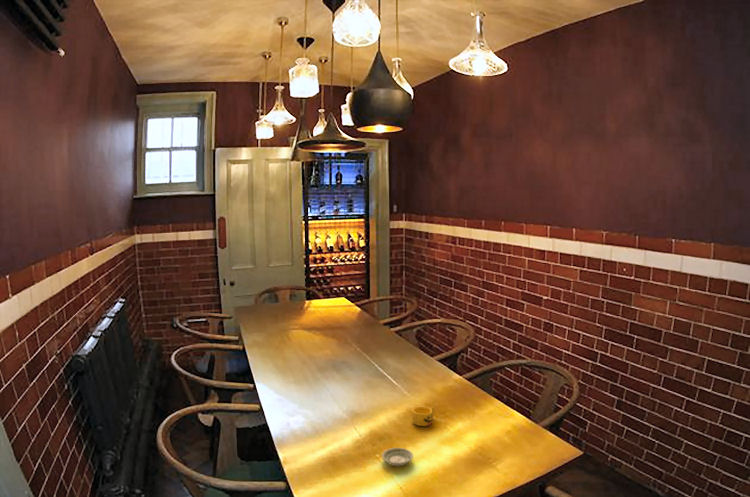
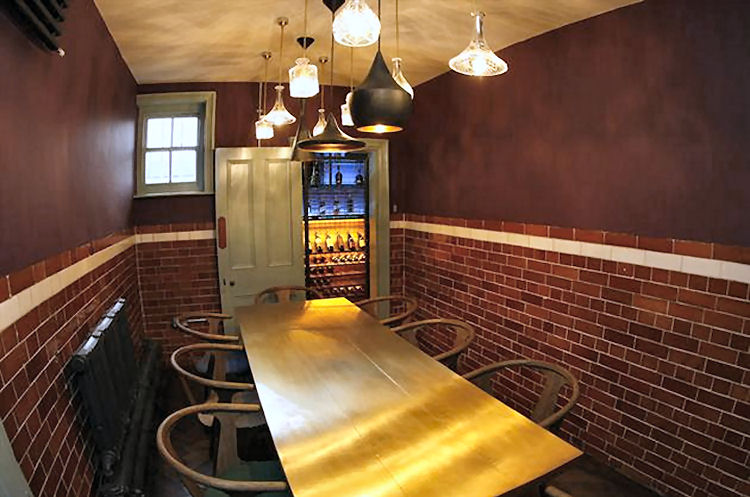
- cup [411,406,436,427]
- saucer [381,447,414,467]
